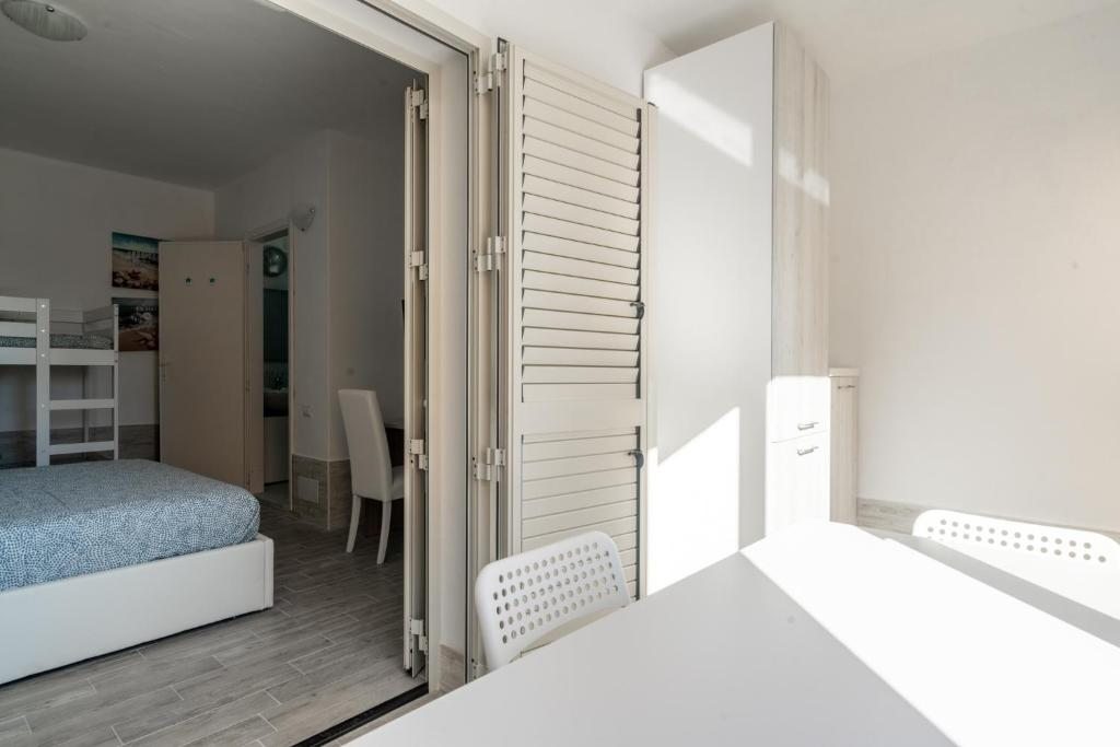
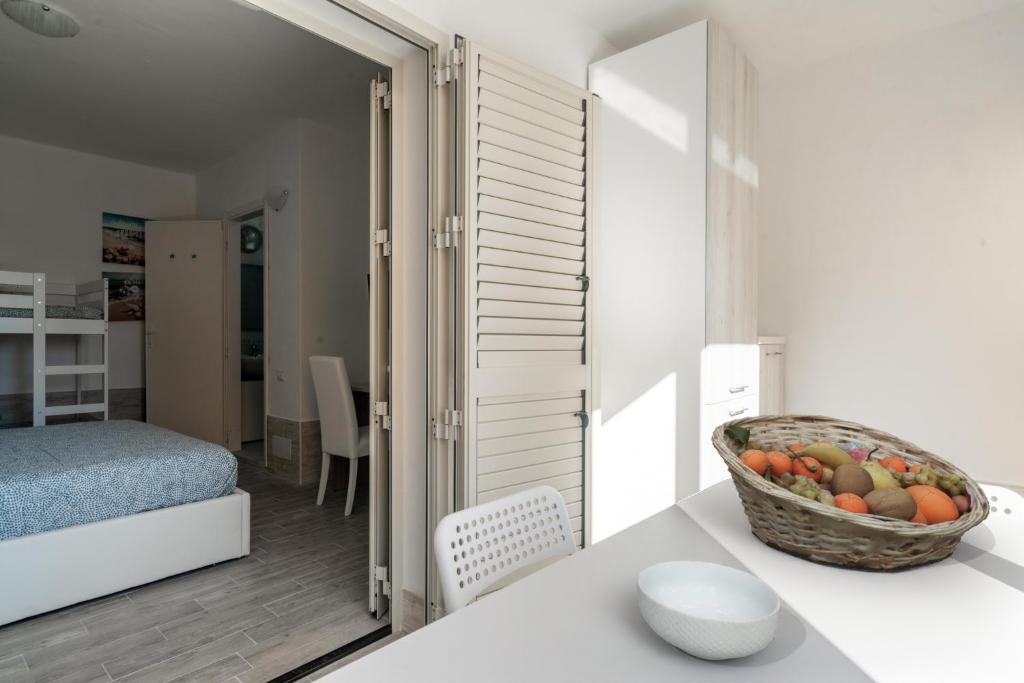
+ cereal bowl [636,560,782,661]
+ fruit basket [710,413,991,573]
